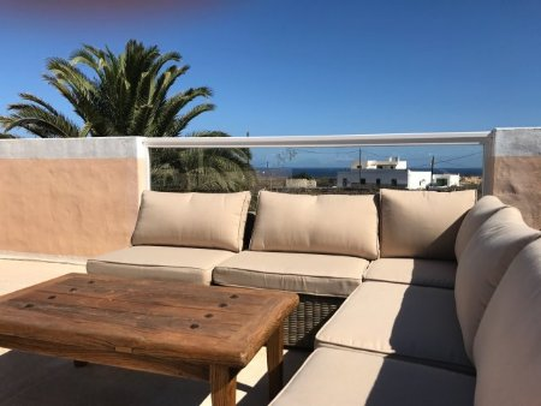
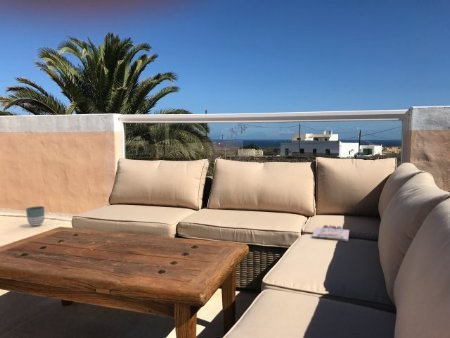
+ planter [25,205,46,227]
+ magazine [311,224,350,242]
